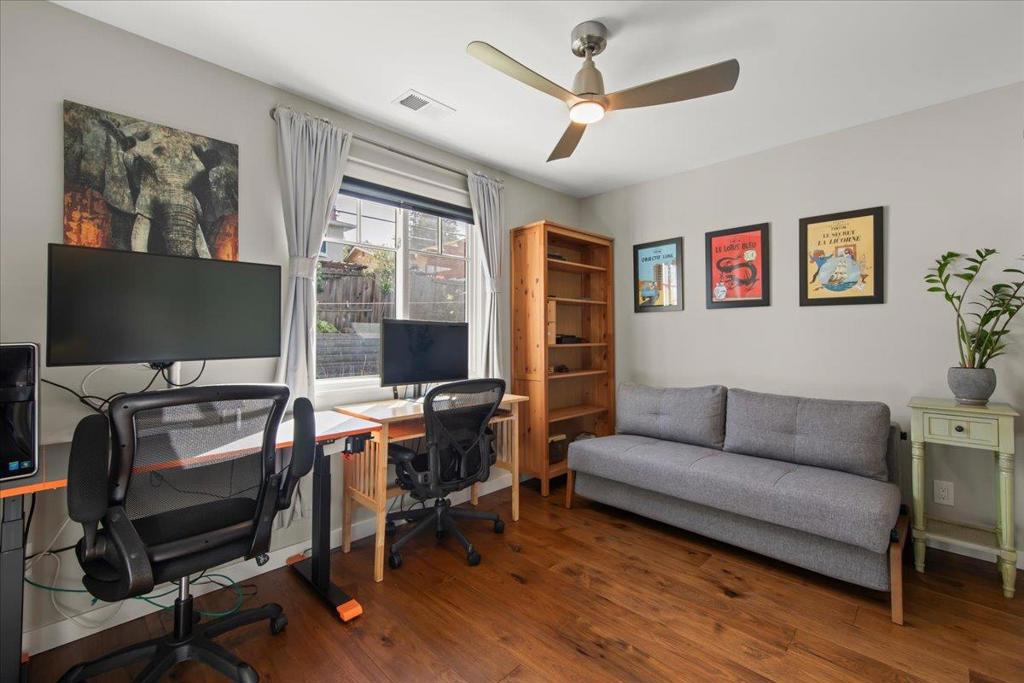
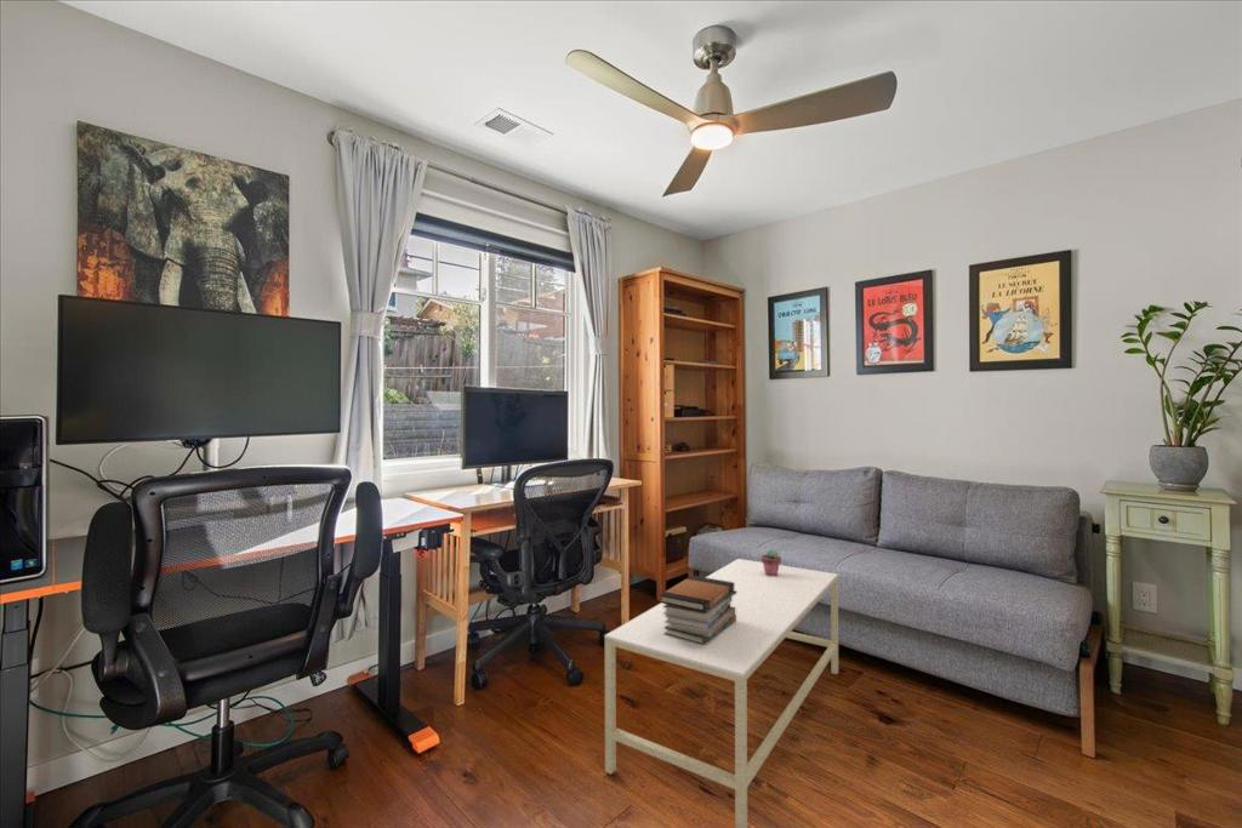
+ coffee table [604,558,839,828]
+ book stack [657,575,736,645]
+ potted succulent [760,548,782,577]
